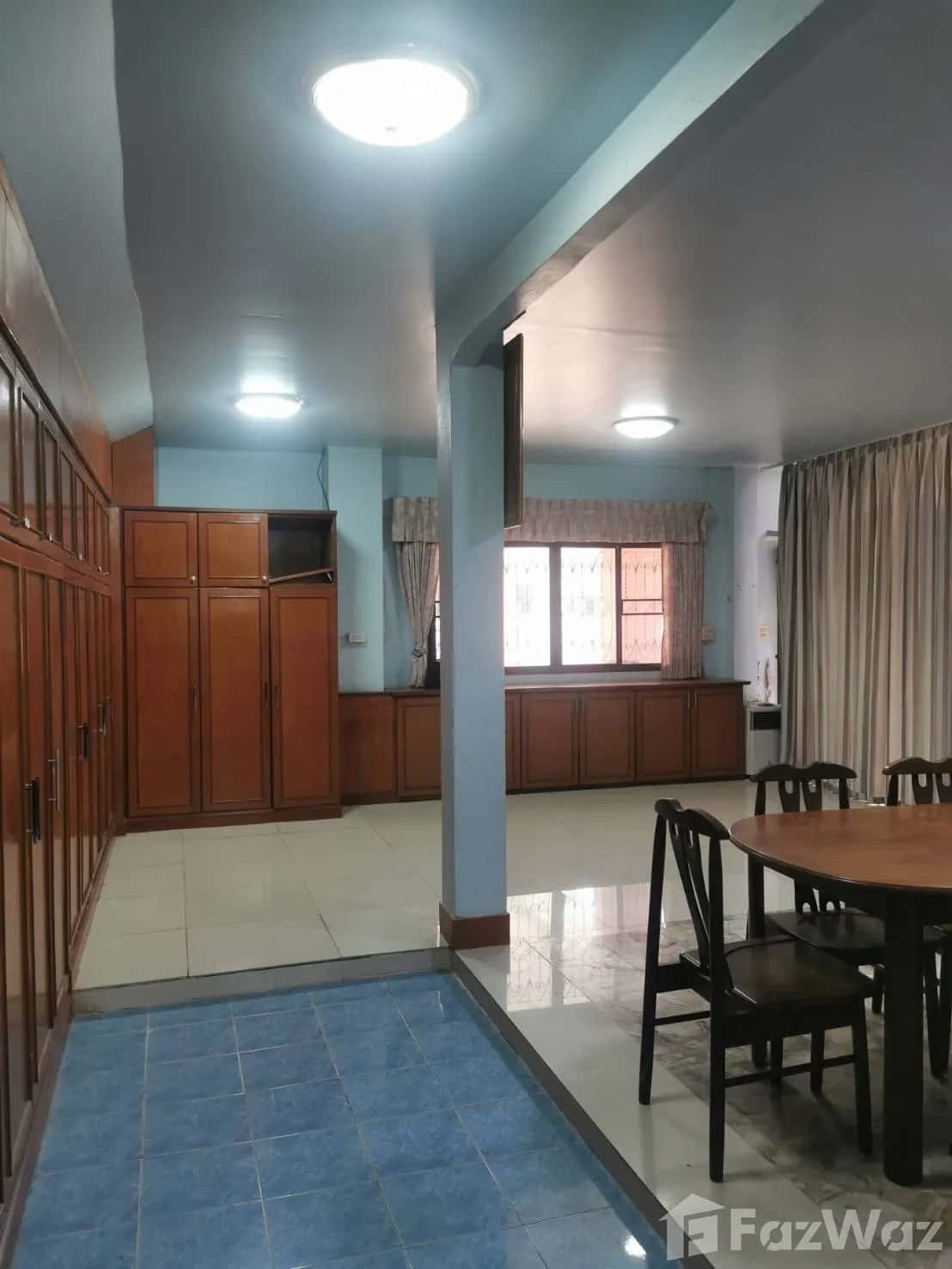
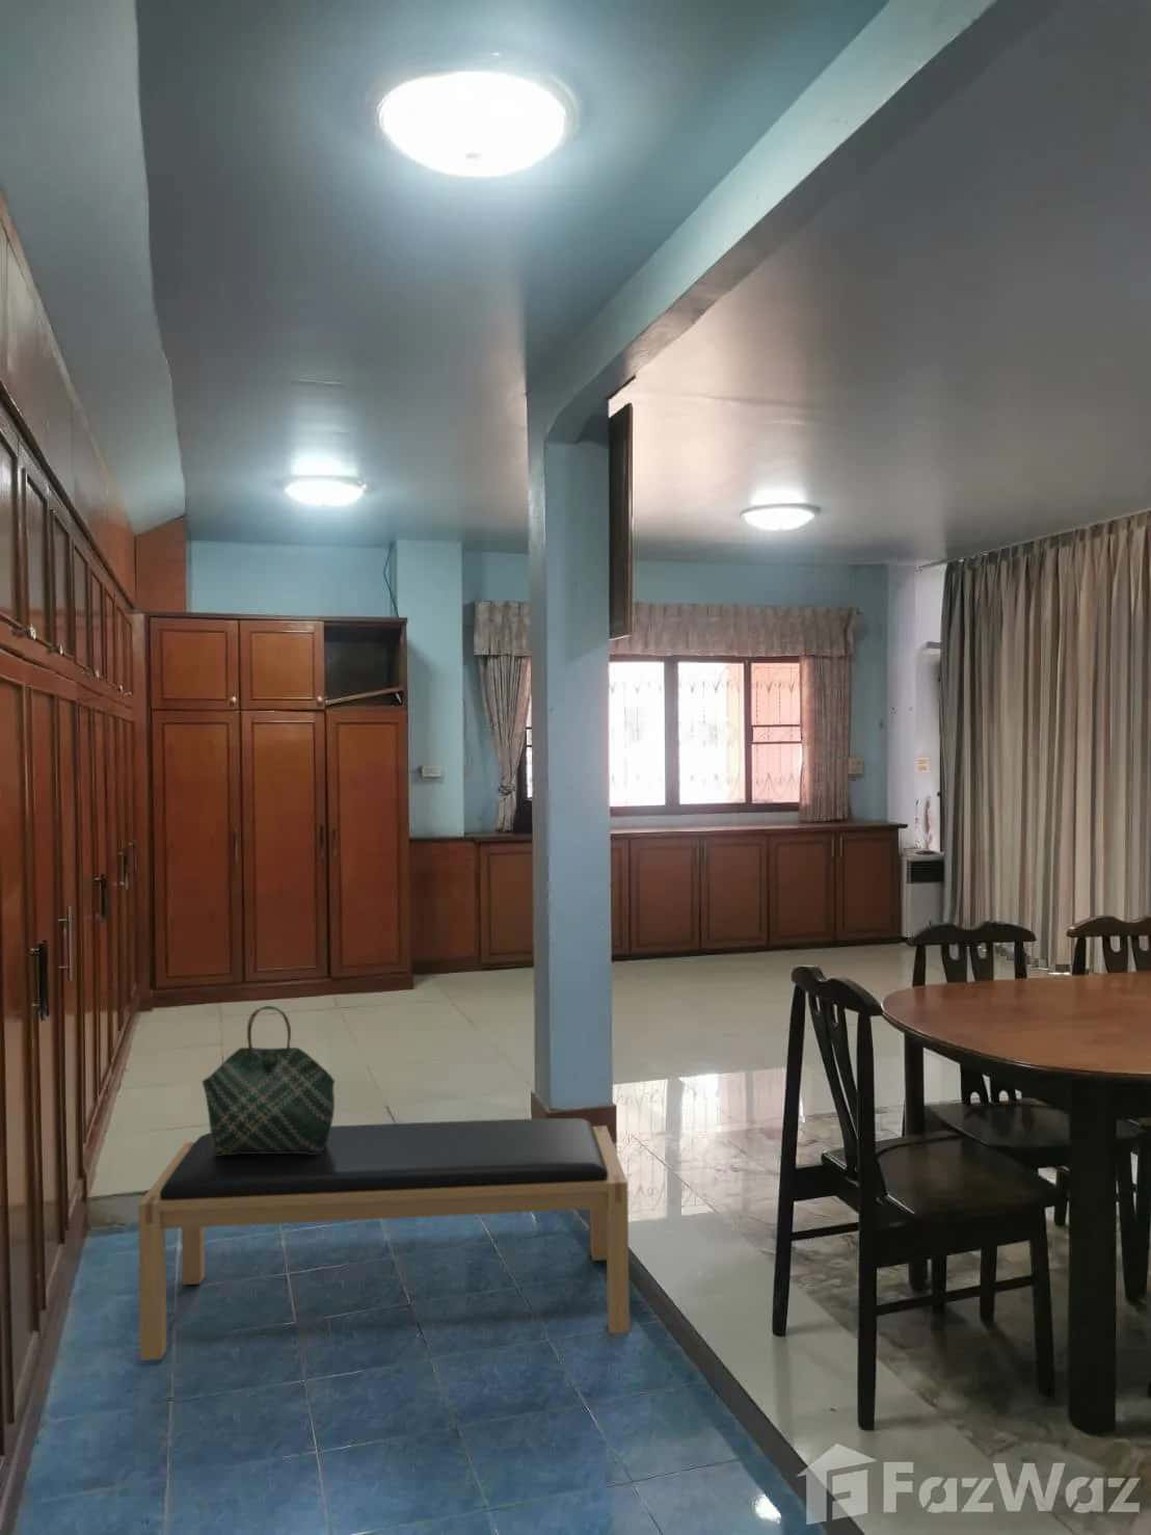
+ tote bag [201,1005,336,1155]
+ bench [137,1118,631,1362]
